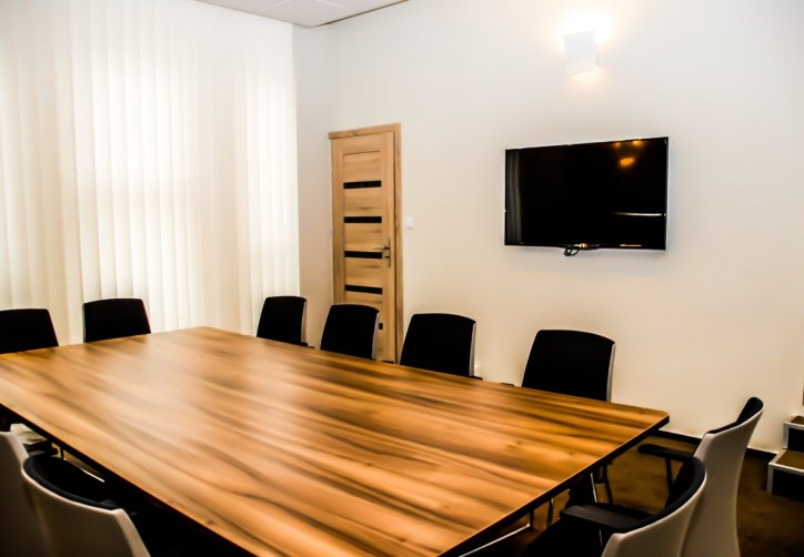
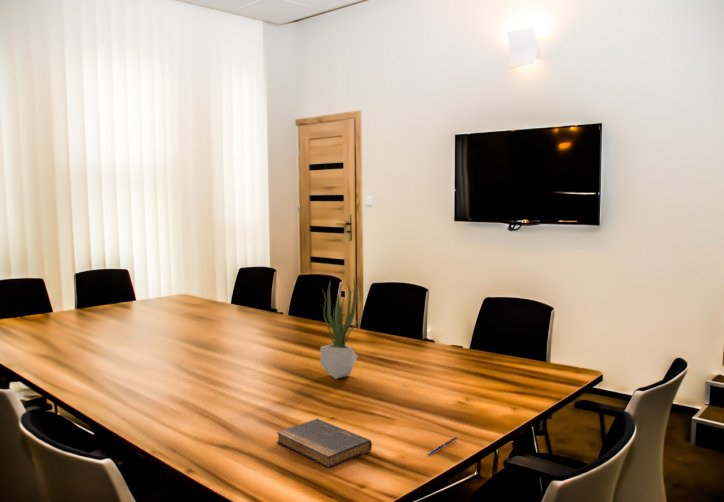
+ book [275,418,373,469]
+ pen [426,436,459,456]
+ potted plant [319,276,364,380]
